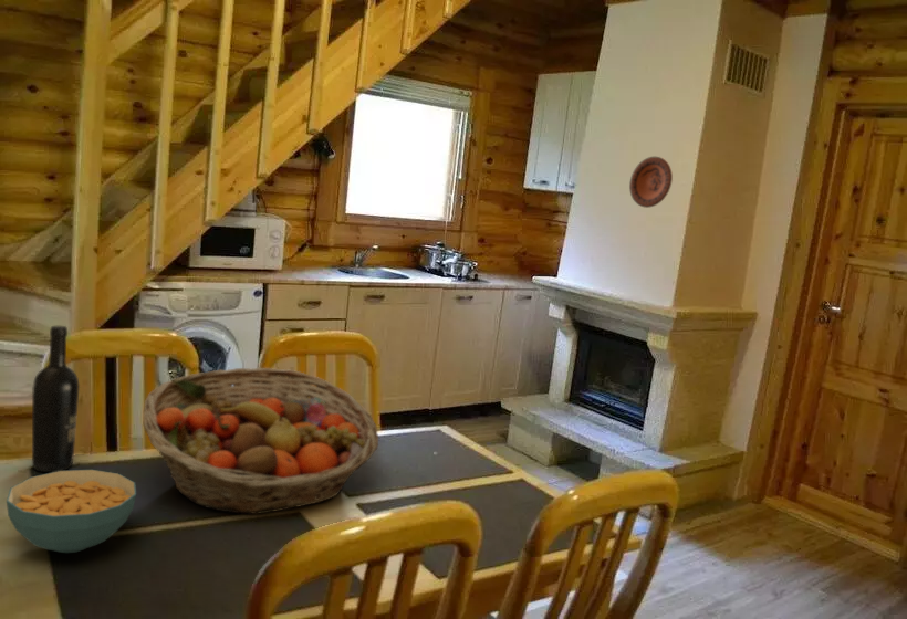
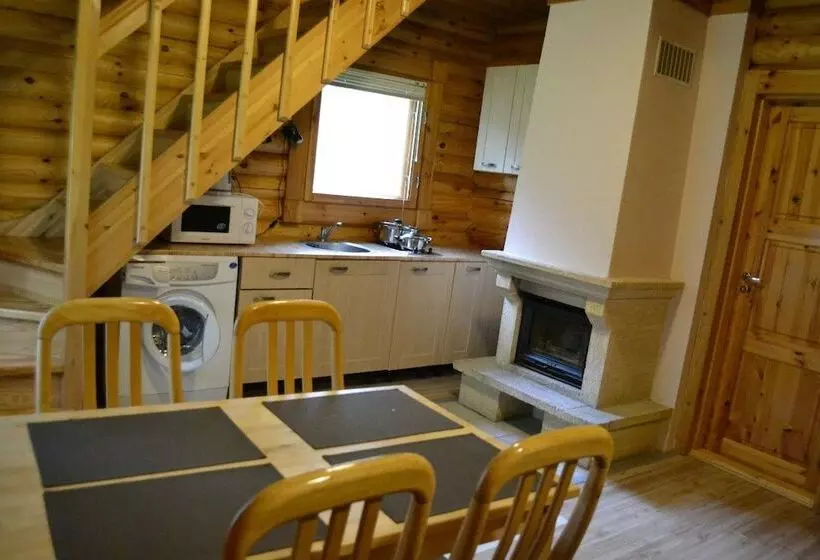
- decorative plate [628,156,674,209]
- wine bottle [31,325,81,473]
- cereal bowl [6,469,137,554]
- fruit basket [143,367,379,515]
